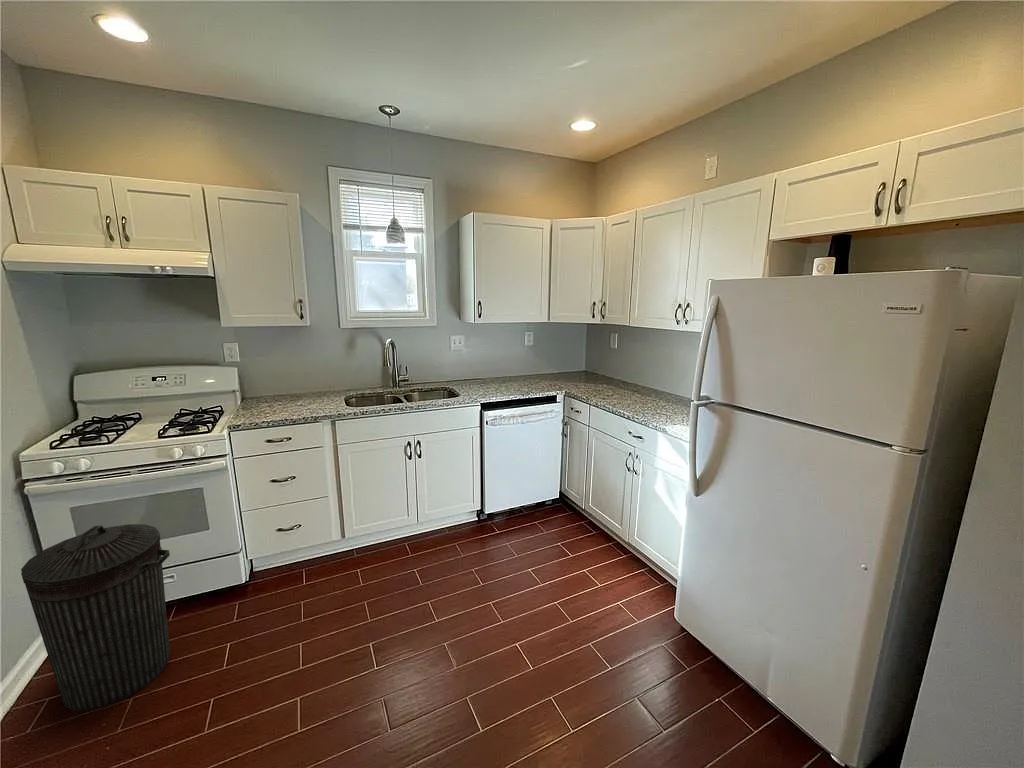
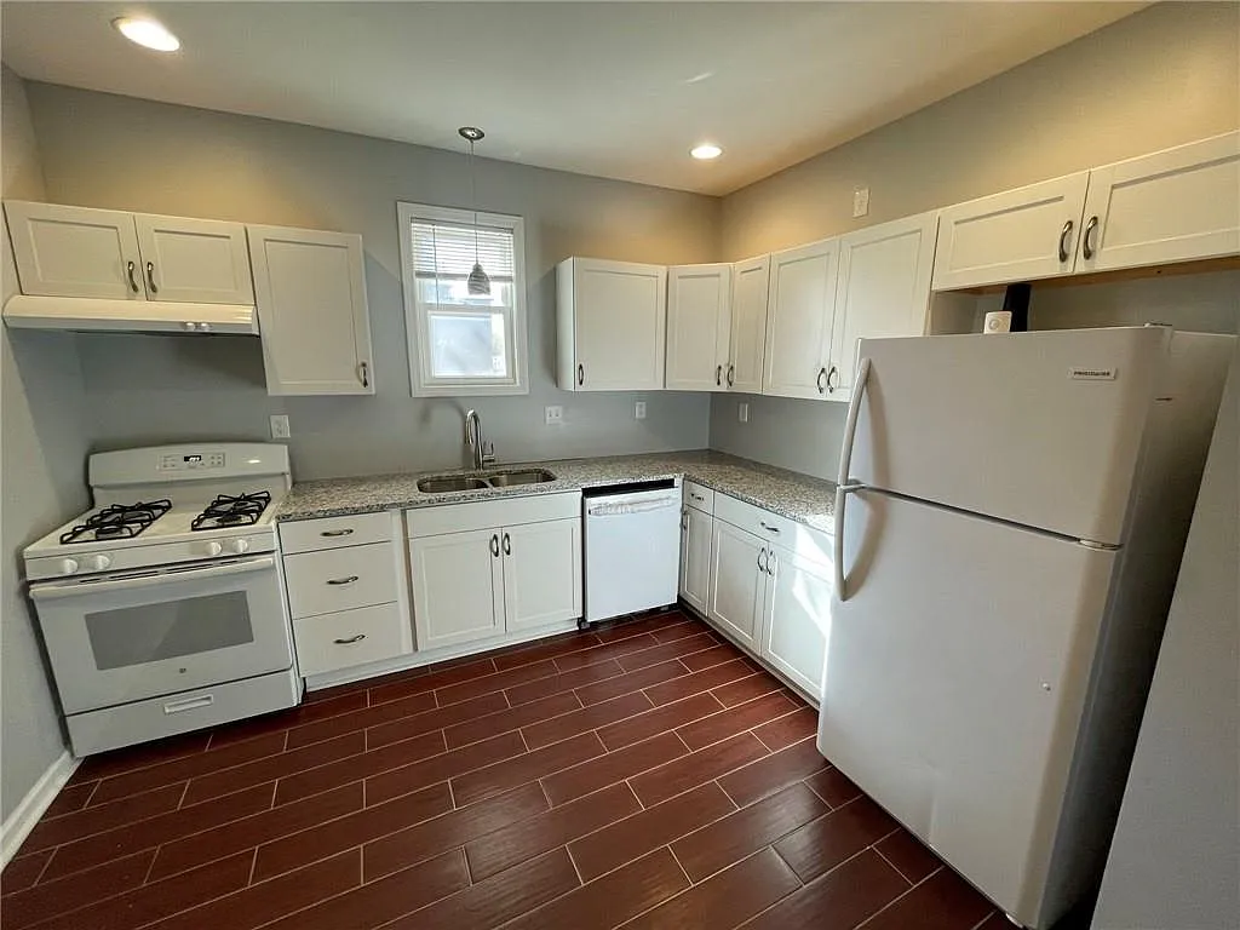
- trash can [20,523,171,712]
